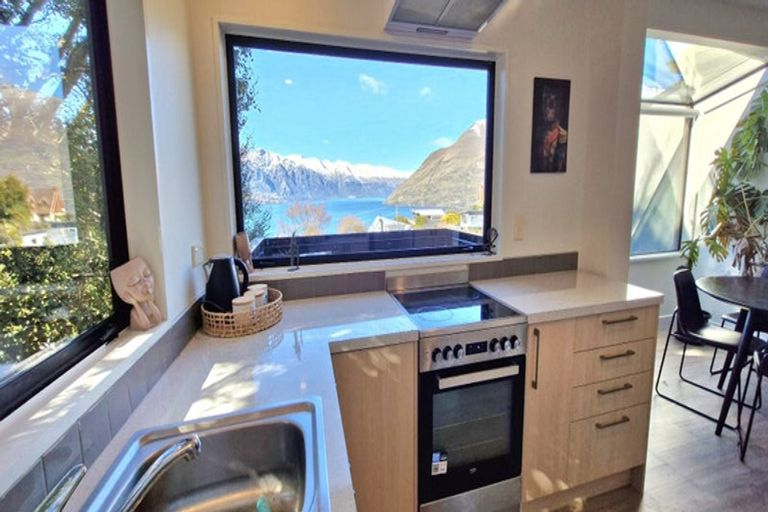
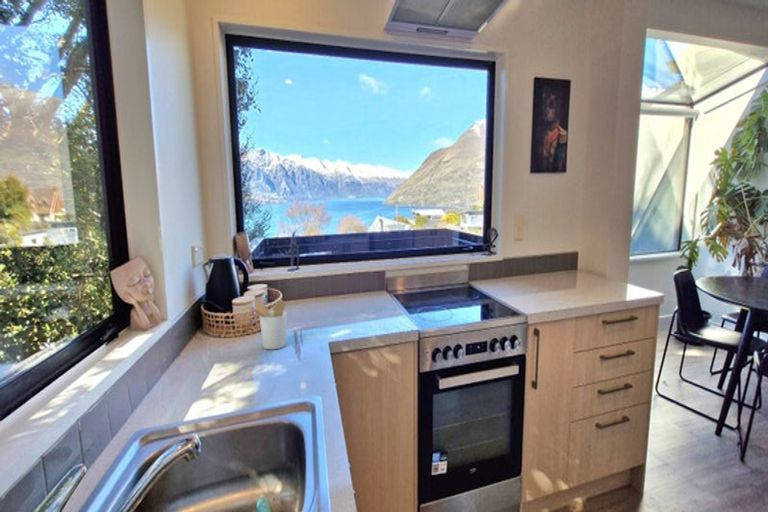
+ utensil holder [246,300,288,350]
